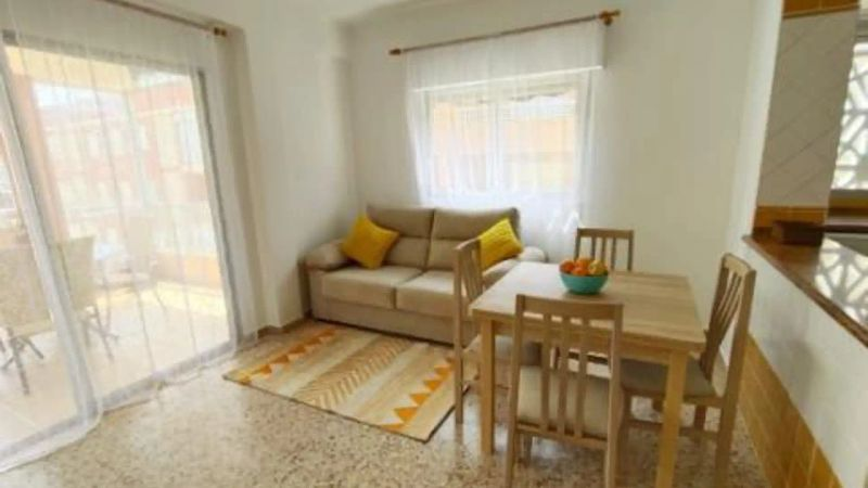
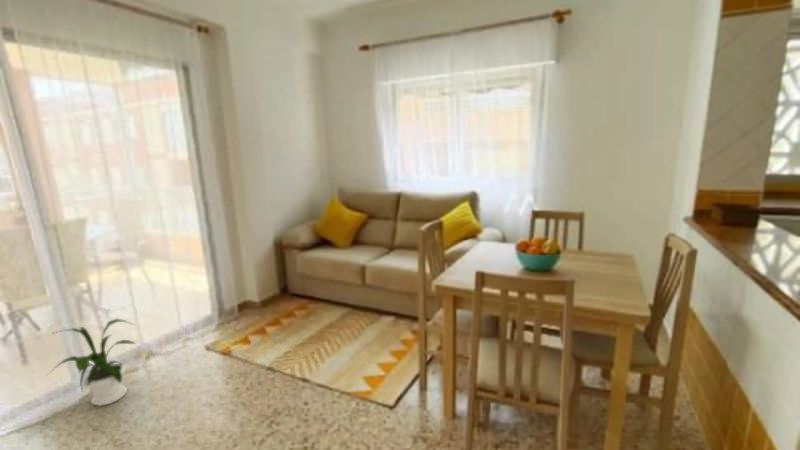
+ house plant [45,318,137,407]
